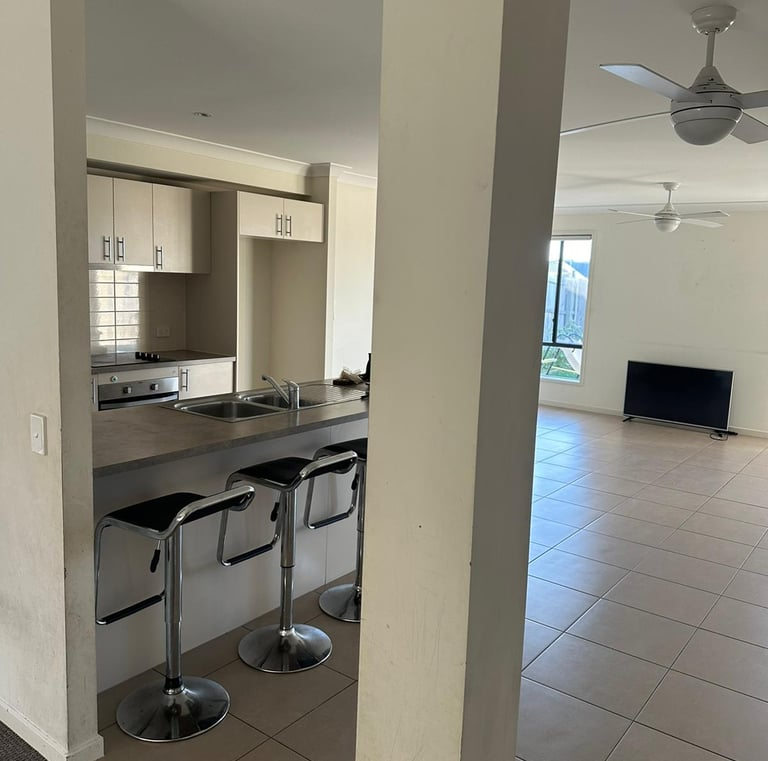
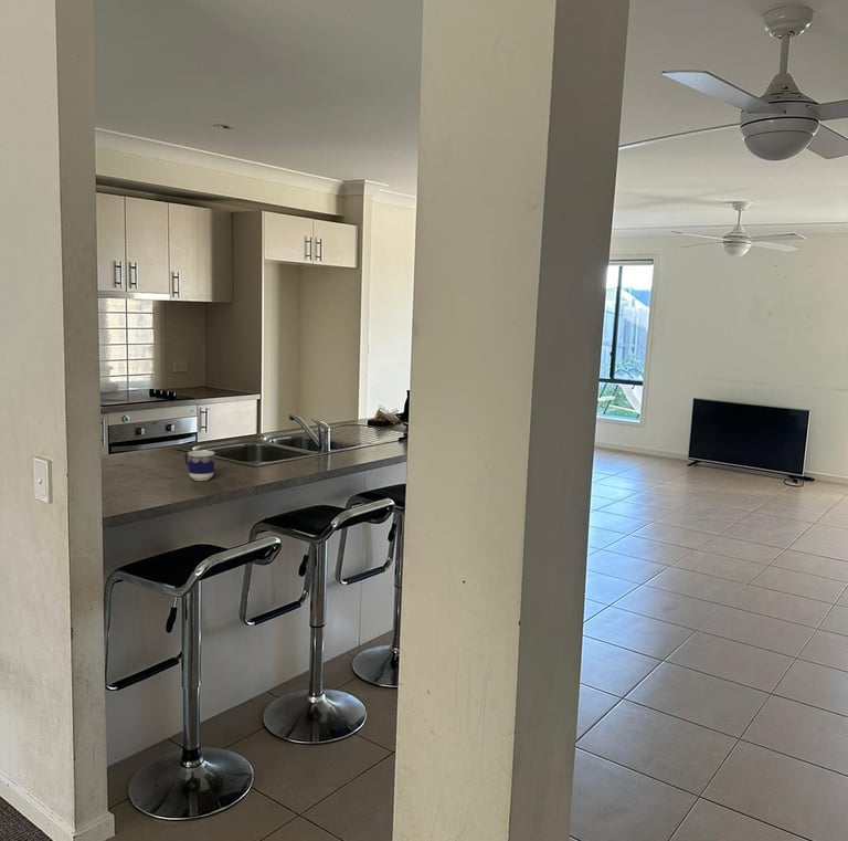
+ cup [183,450,216,482]
